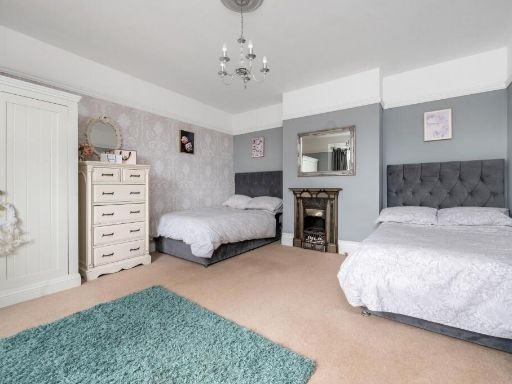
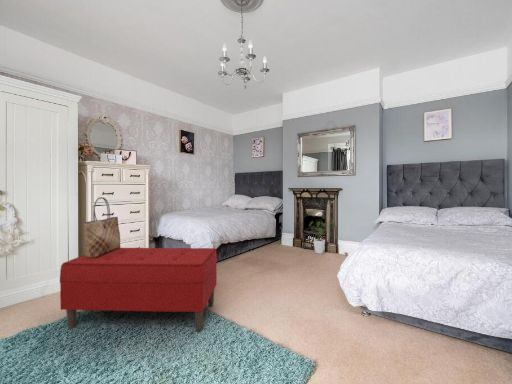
+ bench [59,247,218,333]
+ tote bag [83,196,121,258]
+ house plant [308,221,337,255]
